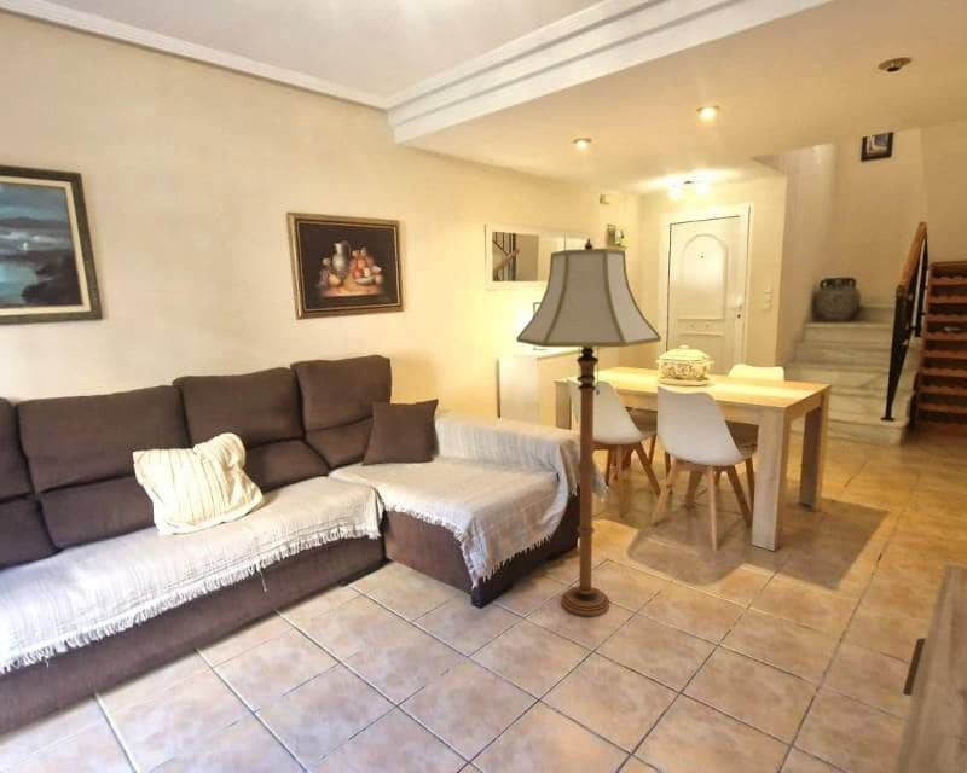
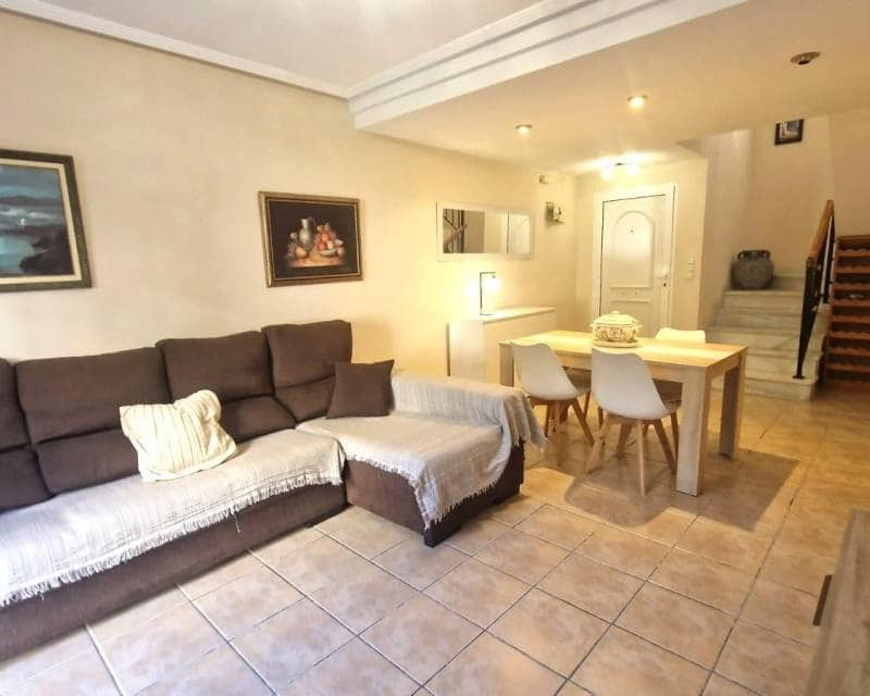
- floor lamp [516,238,662,617]
